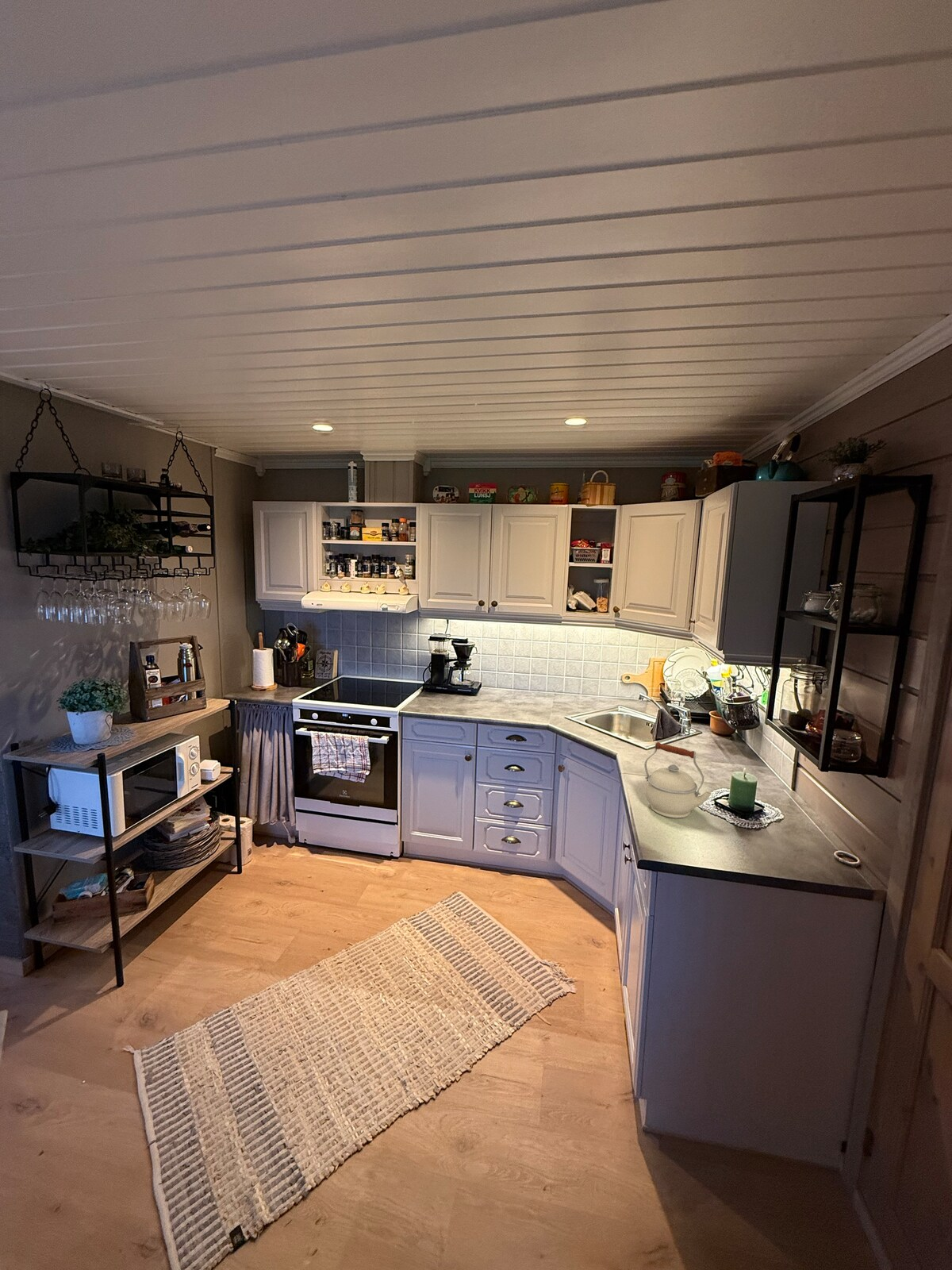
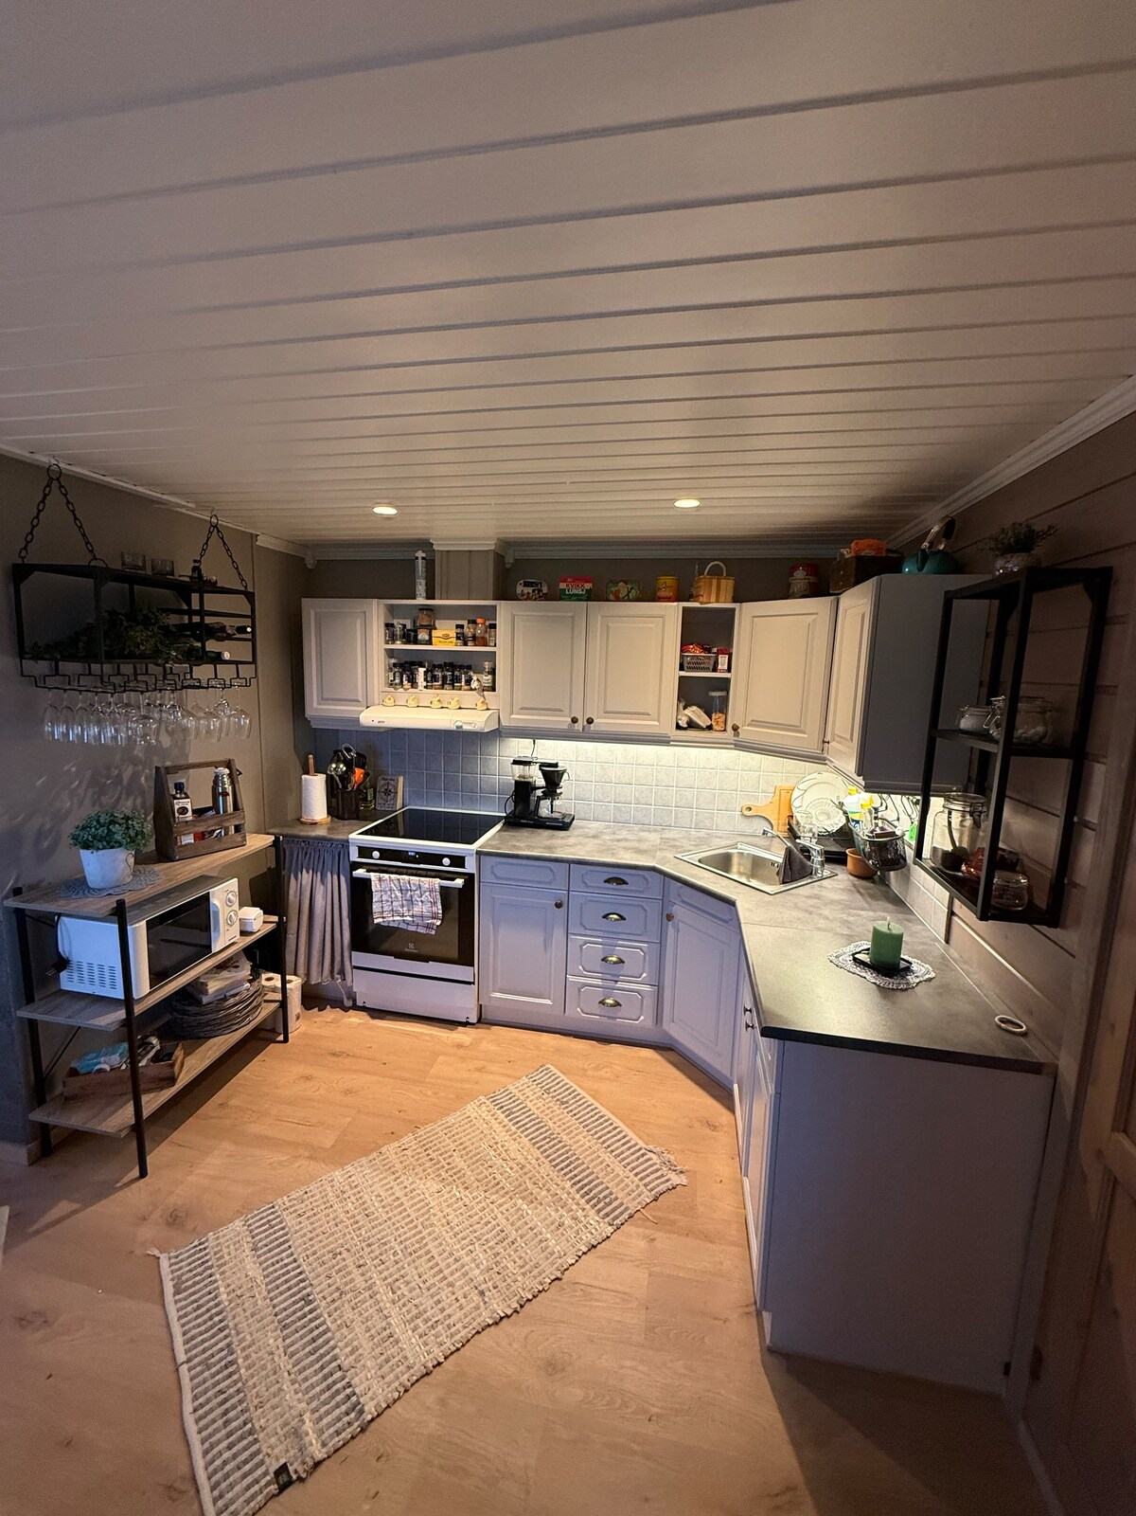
- kettle [643,741,712,819]
